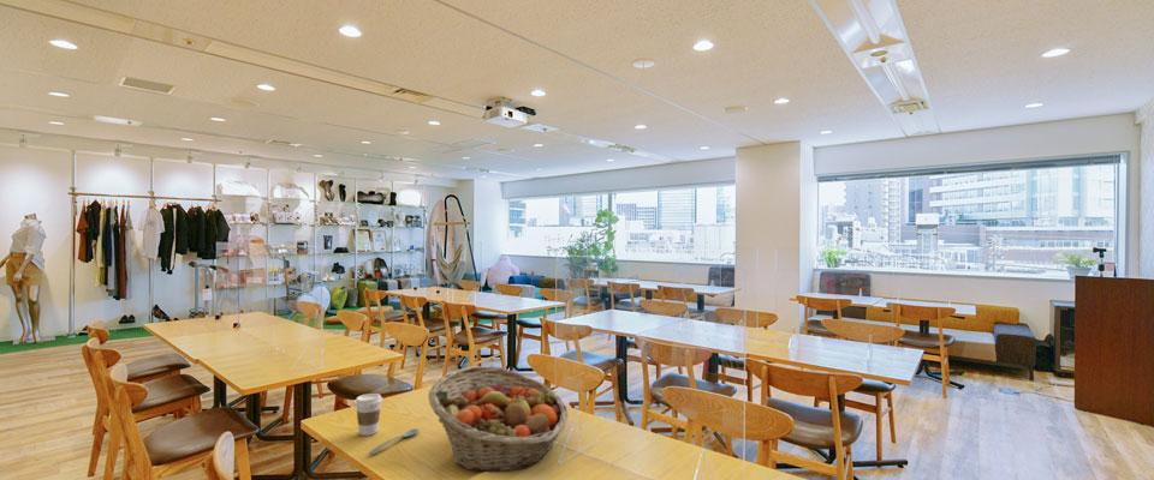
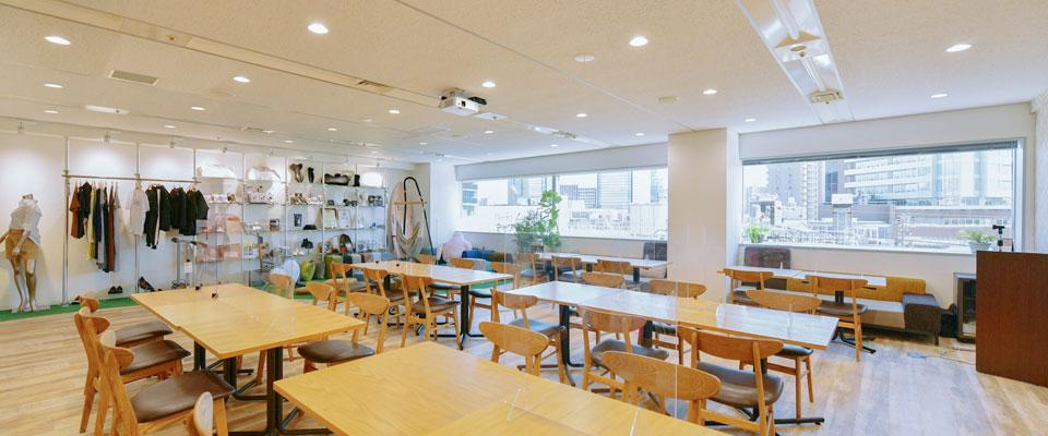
- coffee cup [353,392,383,437]
- spoon [368,428,420,456]
- fruit basket [427,365,569,474]
